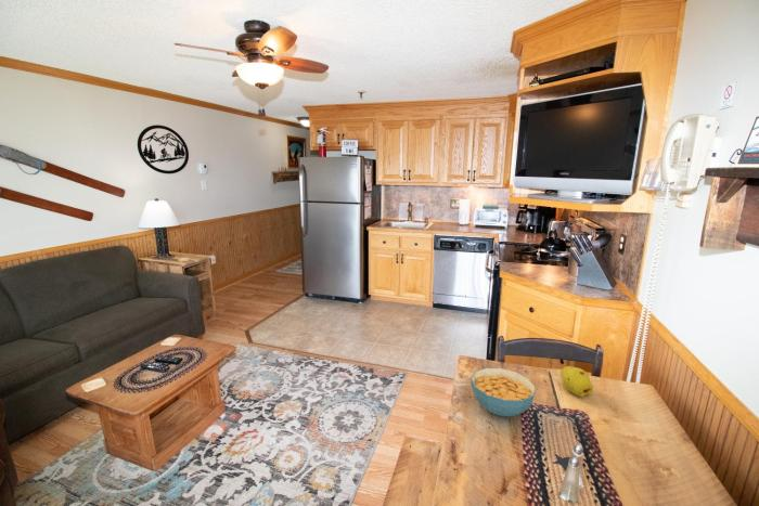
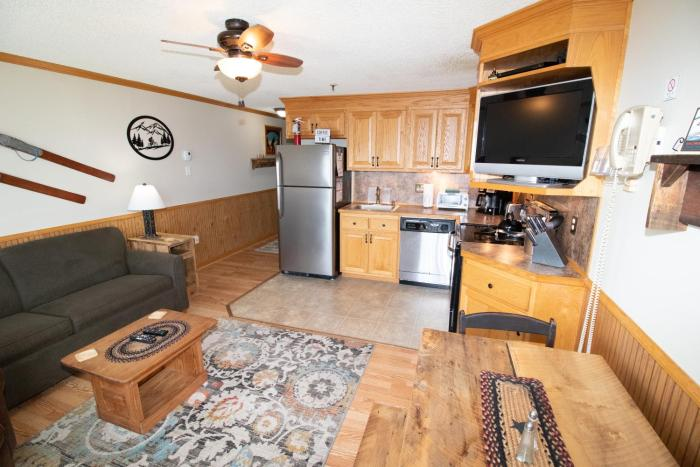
- fruit [559,365,594,398]
- cereal bowl [469,367,537,417]
